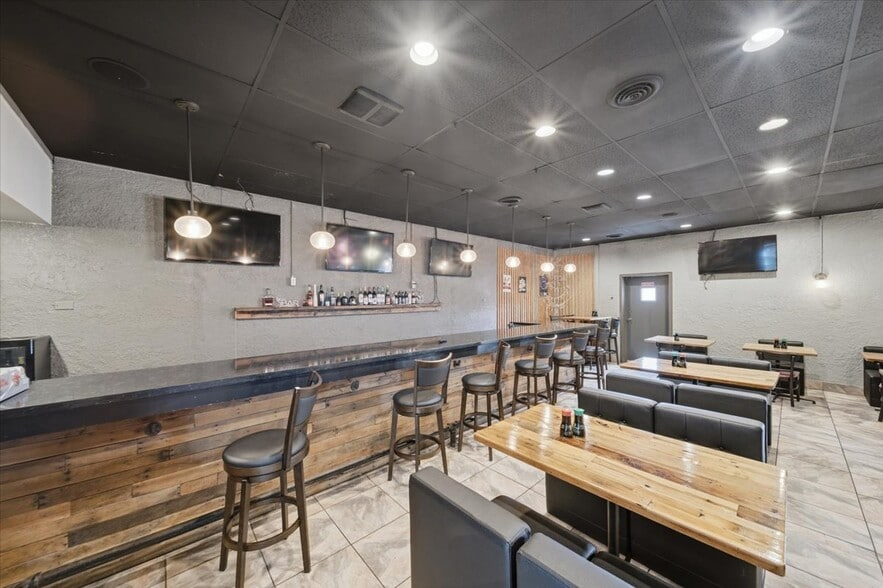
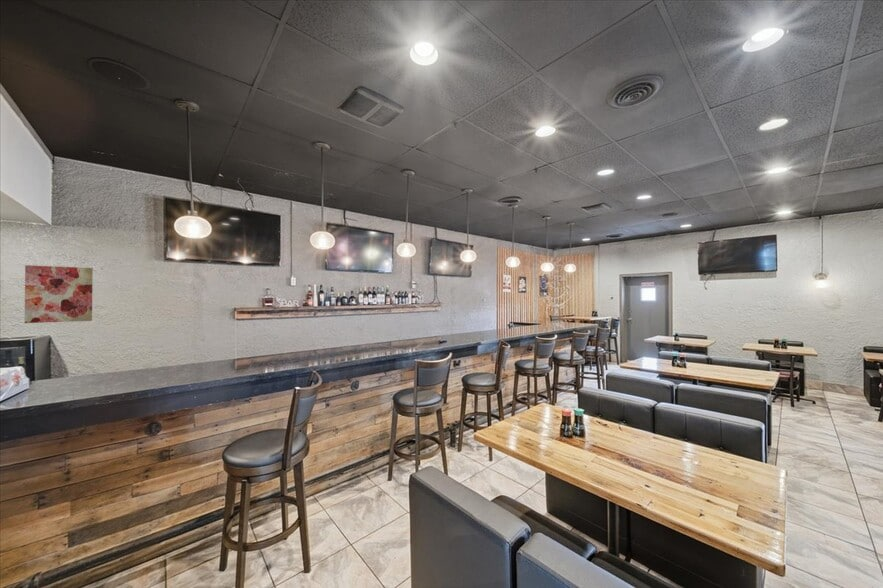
+ wall art [24,264,94,324]
